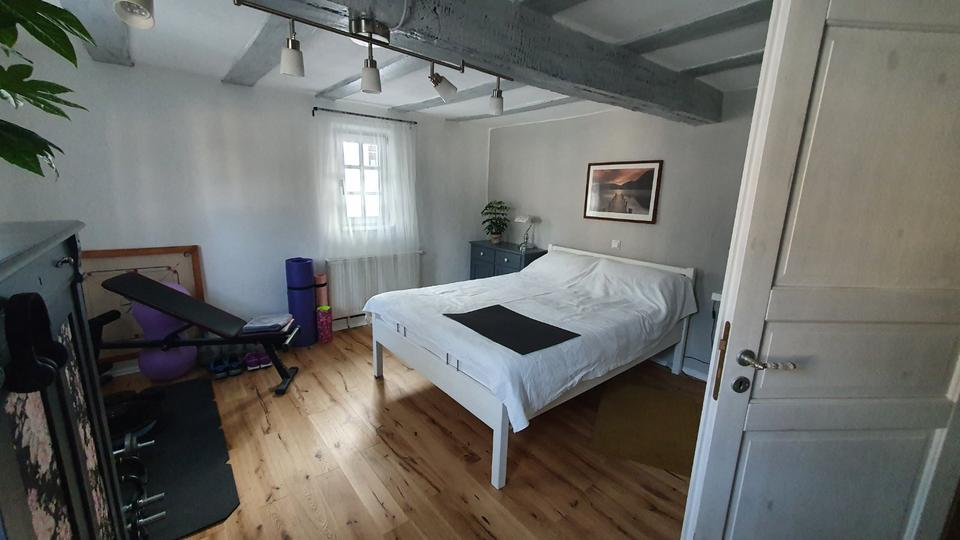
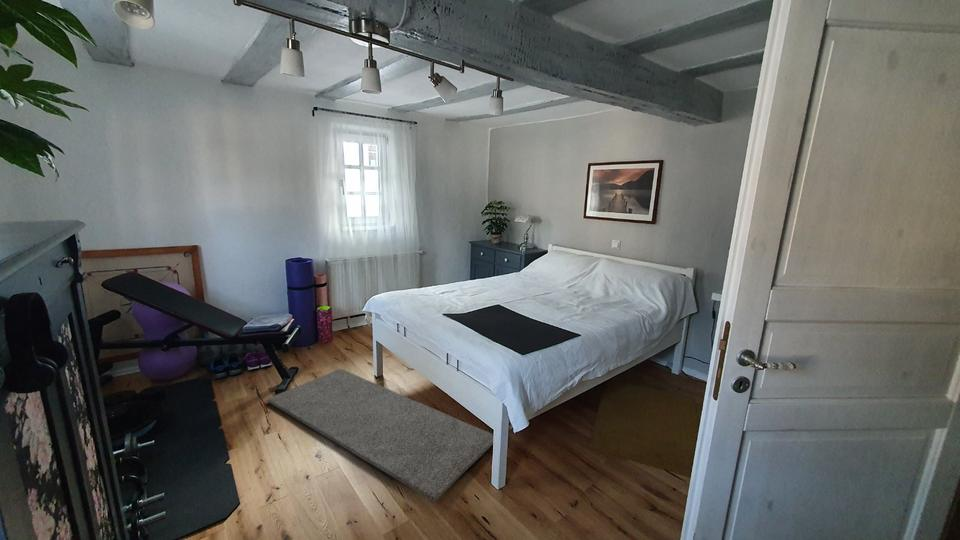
+ rug [267,368,494,503]
